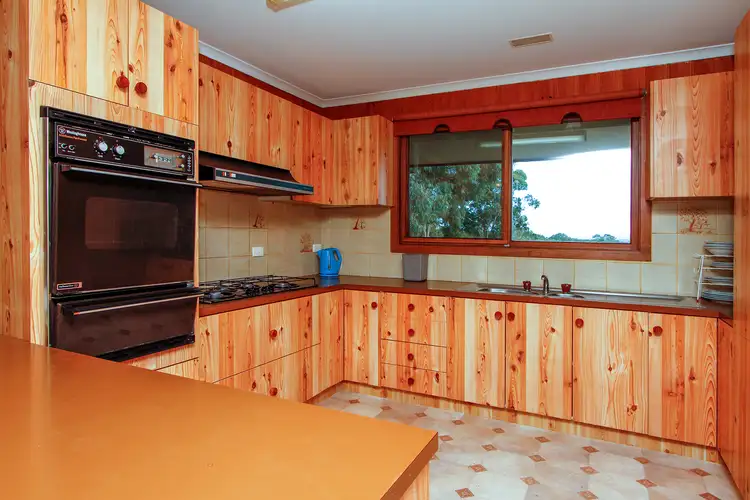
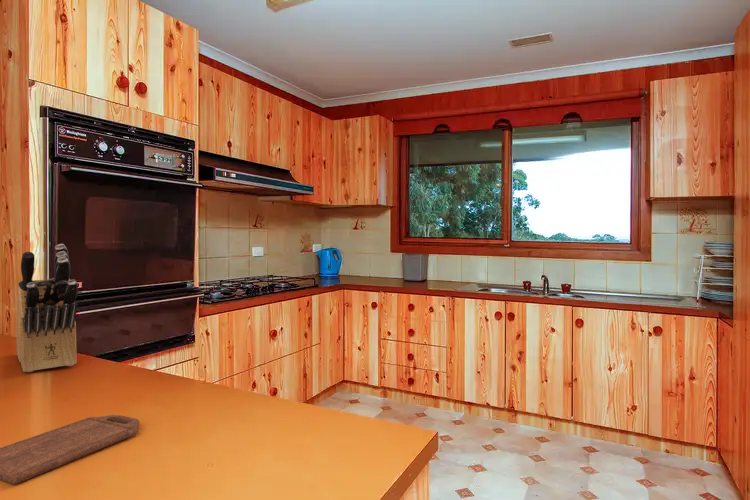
+ cutting board [0,414,140,485]
+ knife block [15,243,79,373]
